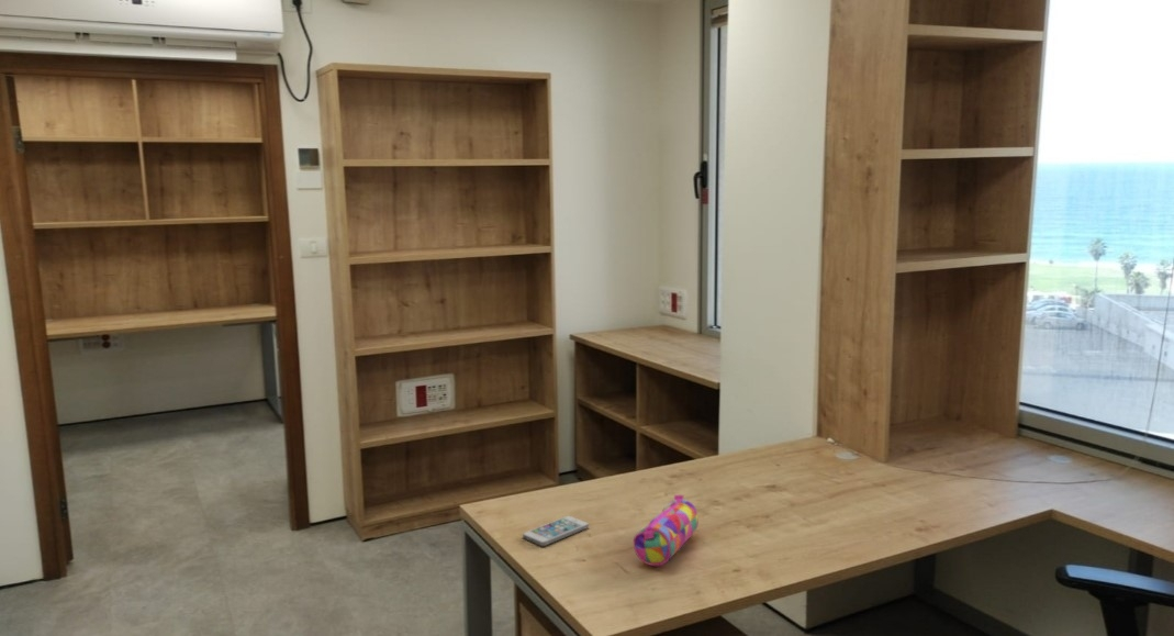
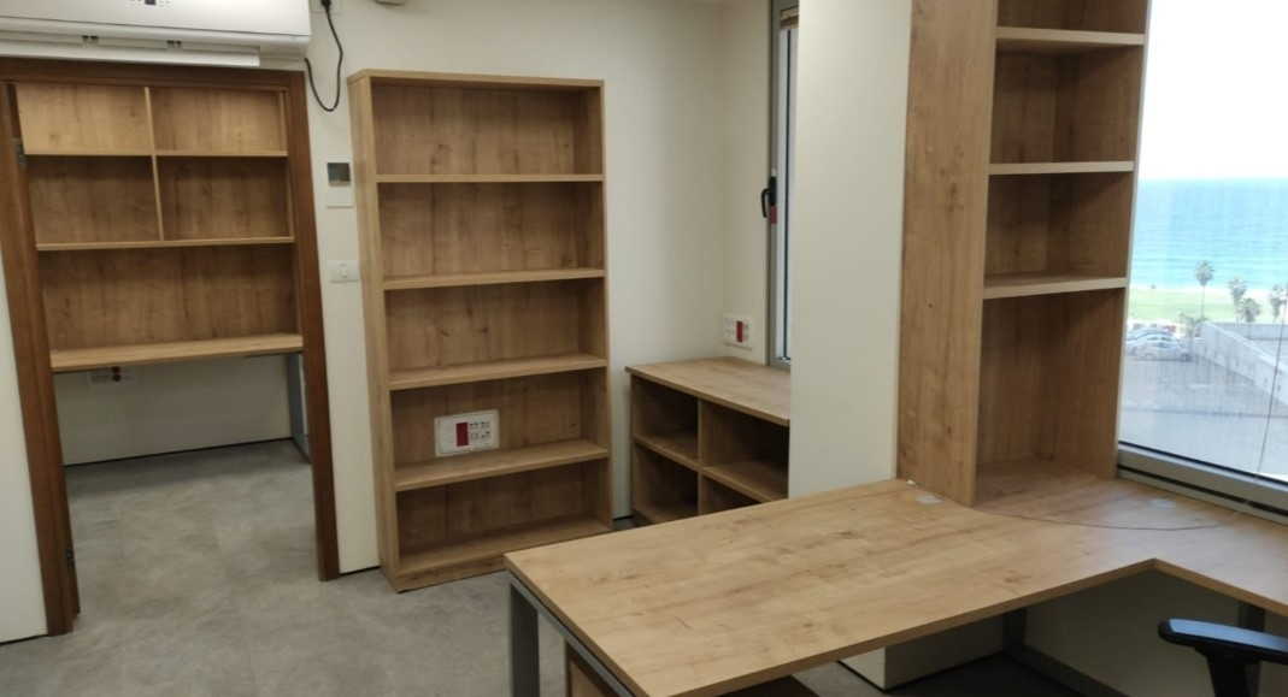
- pencil case [633,494,700,567]
- smartphone [522,515,590,547]
